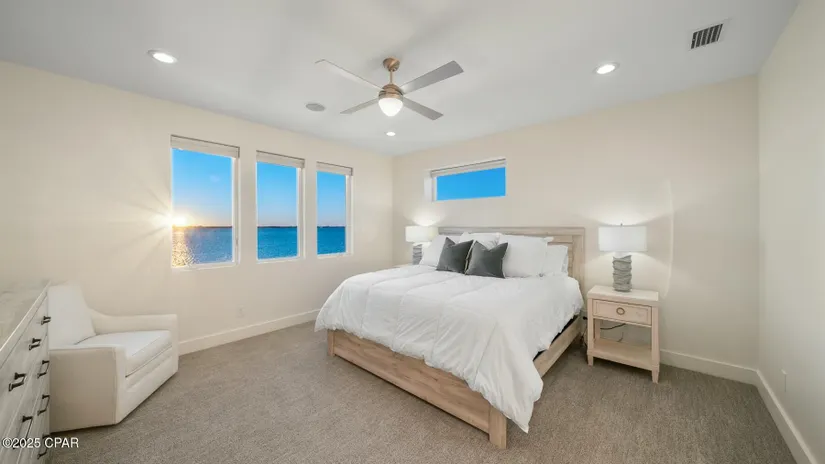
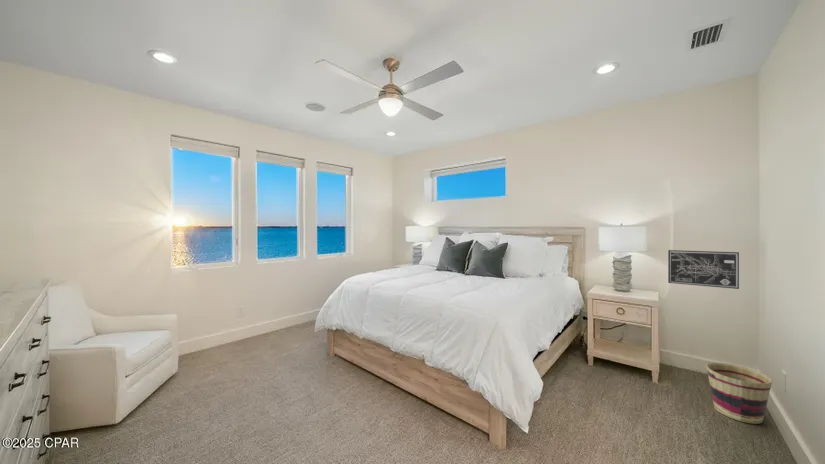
+ wall art [667,249,740,290]
+ basket [705,362,773,425]
